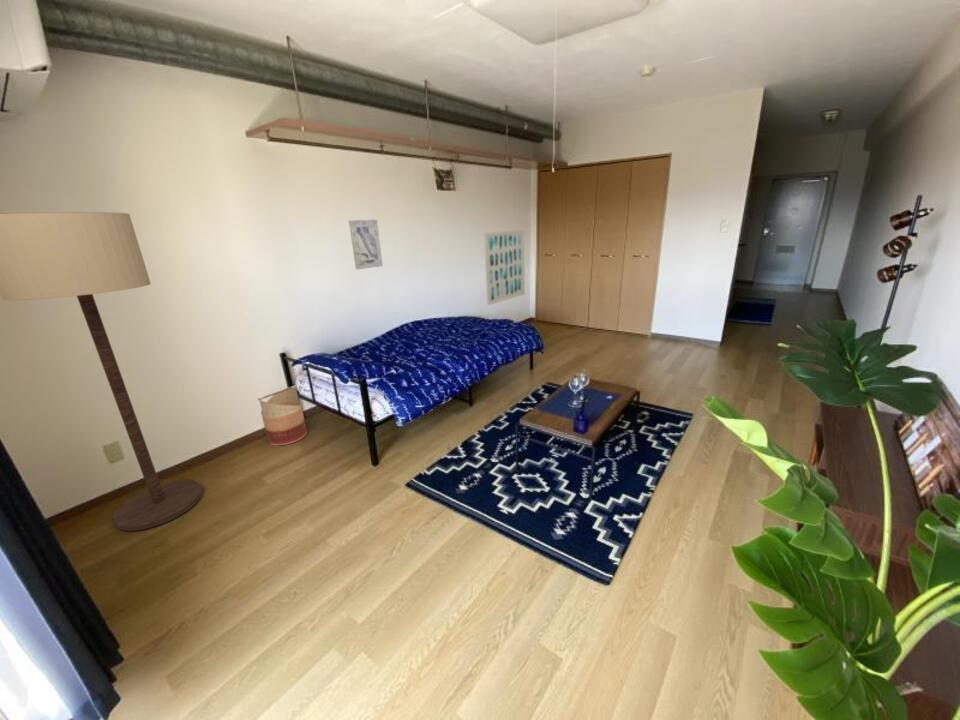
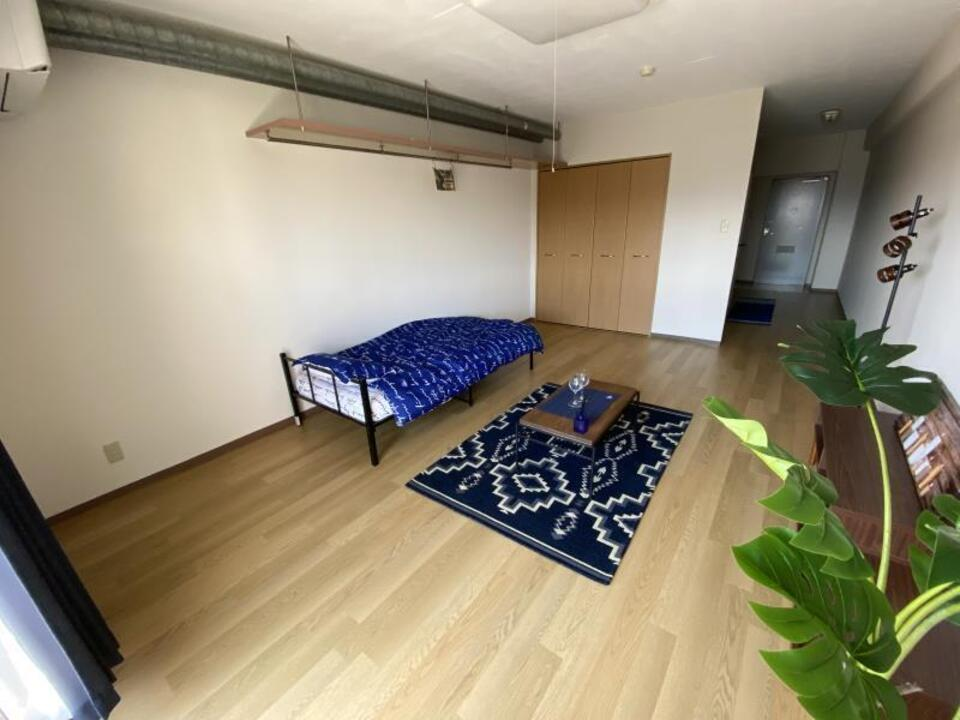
- wall art [483,229,526,307]
- wall art [348,218,384,270]
- basket [257,385,308,446]
- floor lamp [0,211,204,532]
